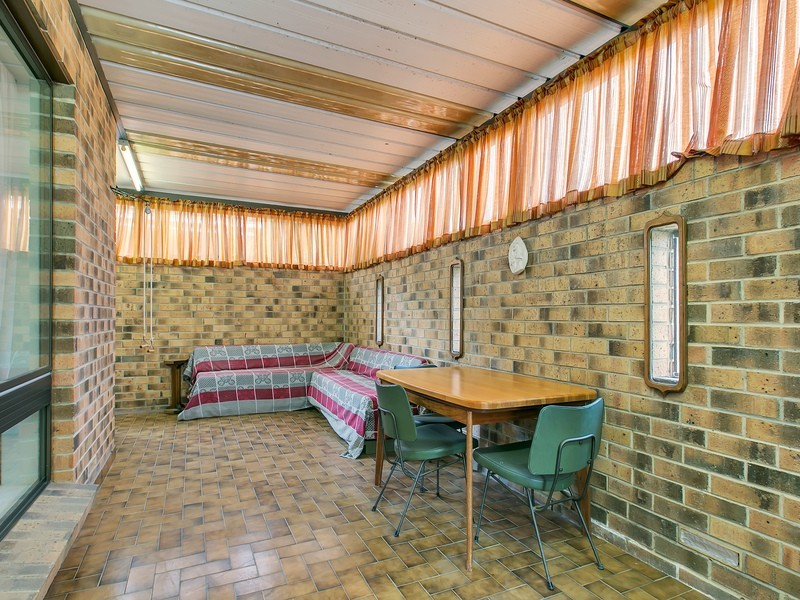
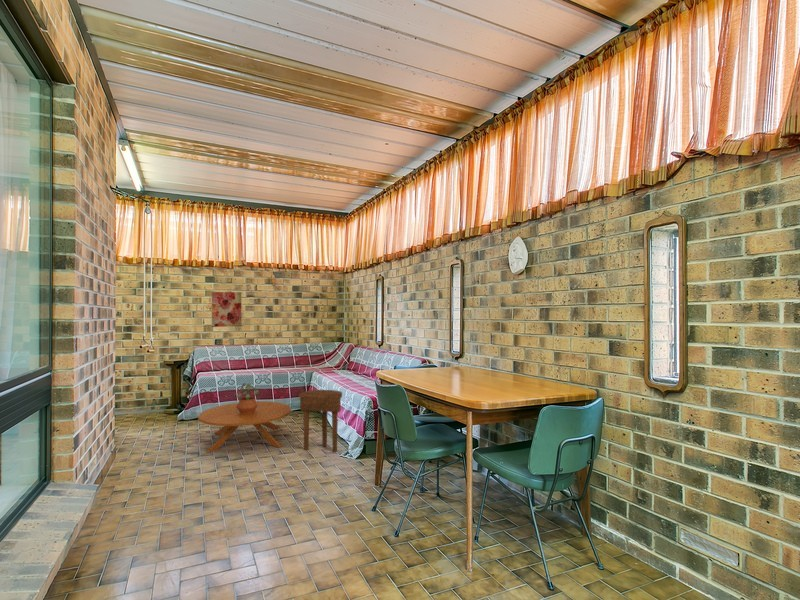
+ coffee table [197,400,292,454]
+ potted plant [232,382,260,415]
+ side table [298,389,343,453]
+ wall art [211,291,242,328]
